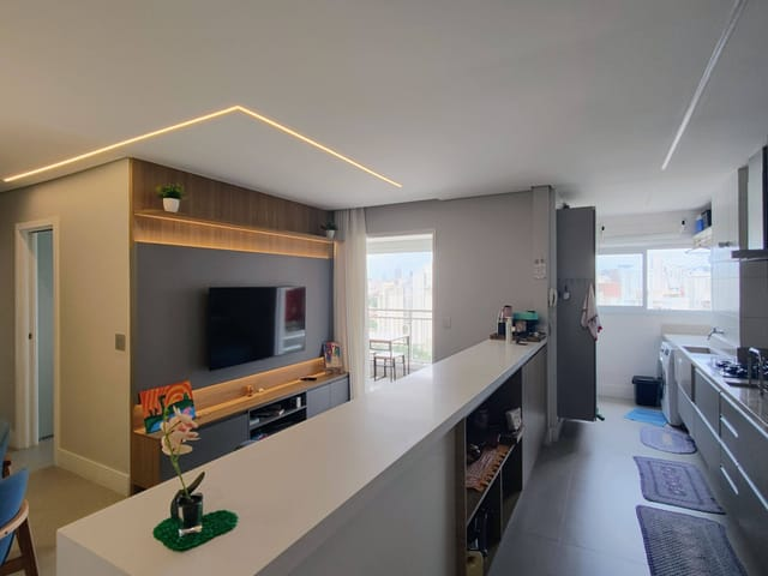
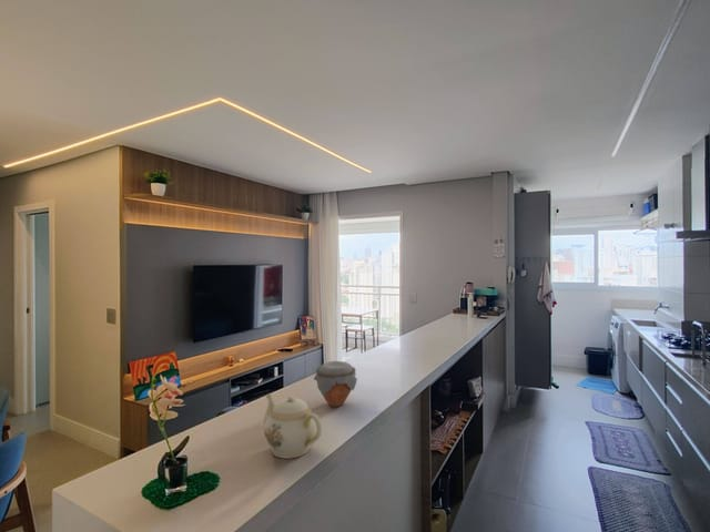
+ teapot [263,393,323,460]
+ jar [313,360,358,408]
